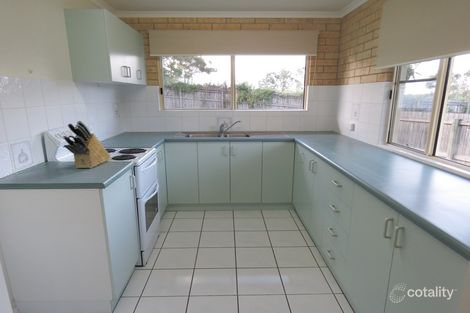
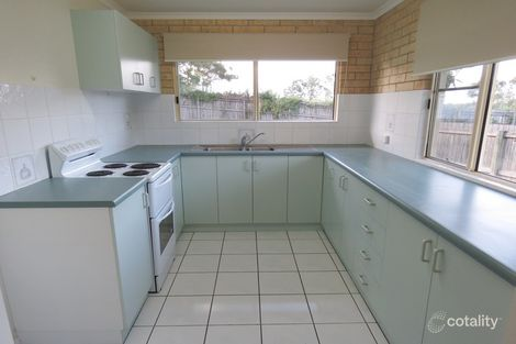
- knife block [62,120,111,169]
